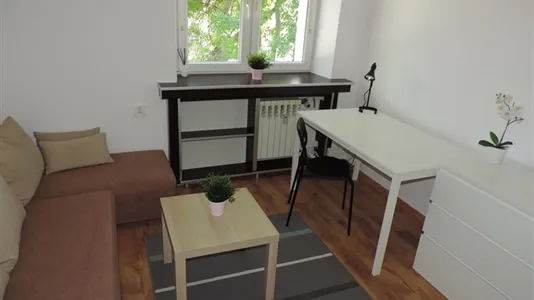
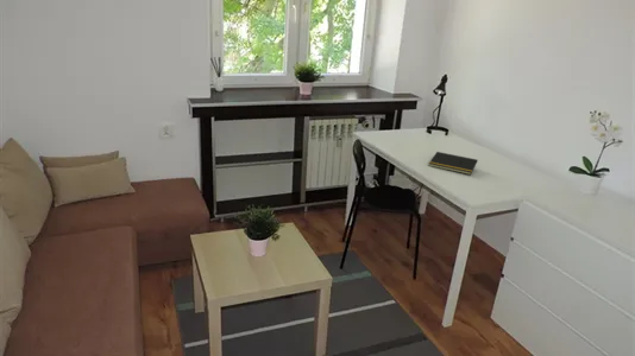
+ notepad [427,151,479,176]
